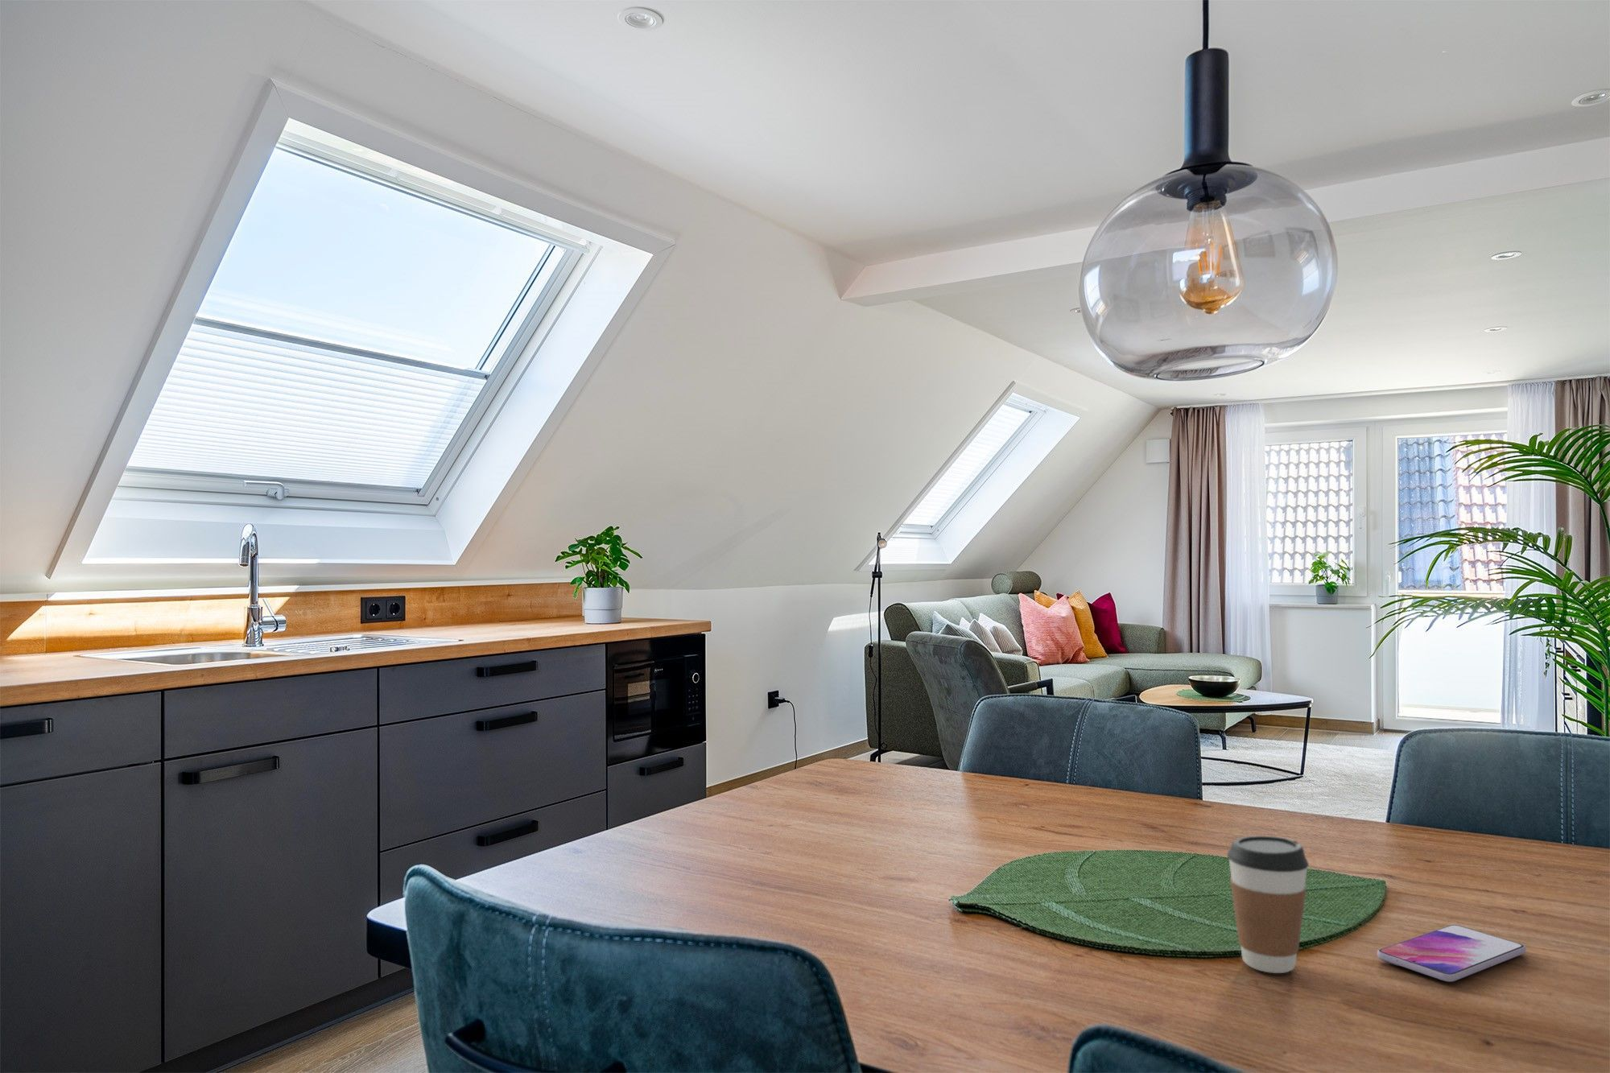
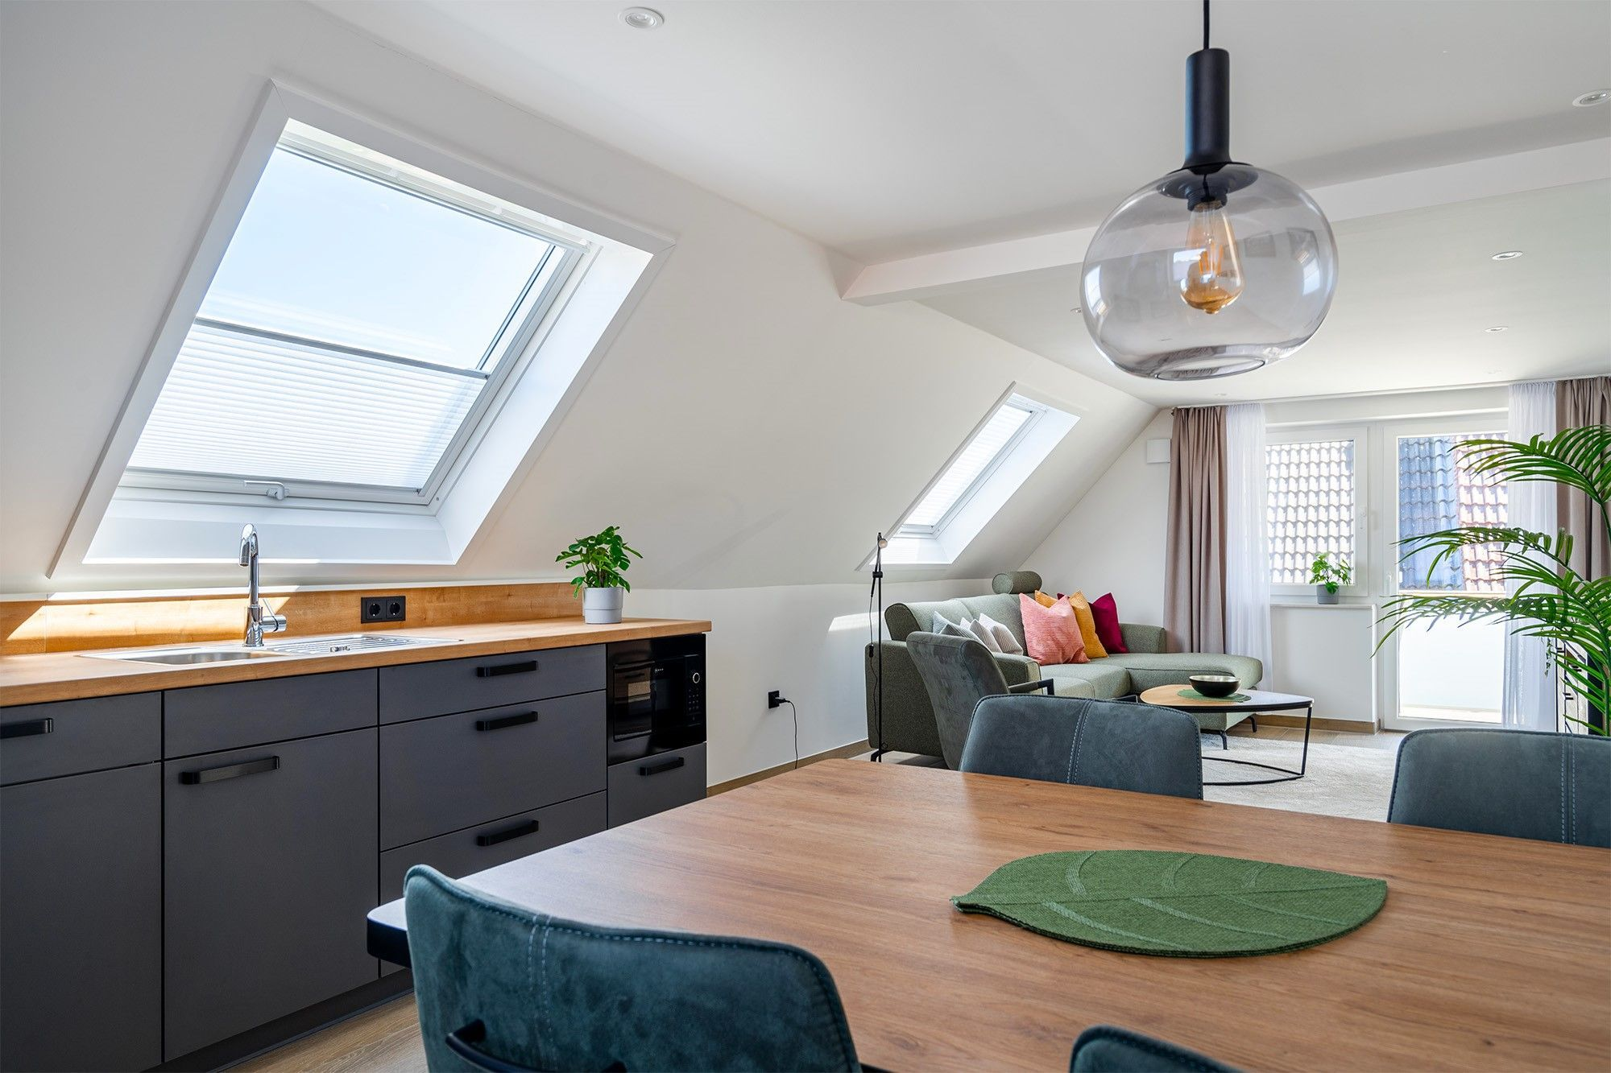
- coffee cup [1226,835,1310,974]
- smartphone [1377,925,1527,983]
